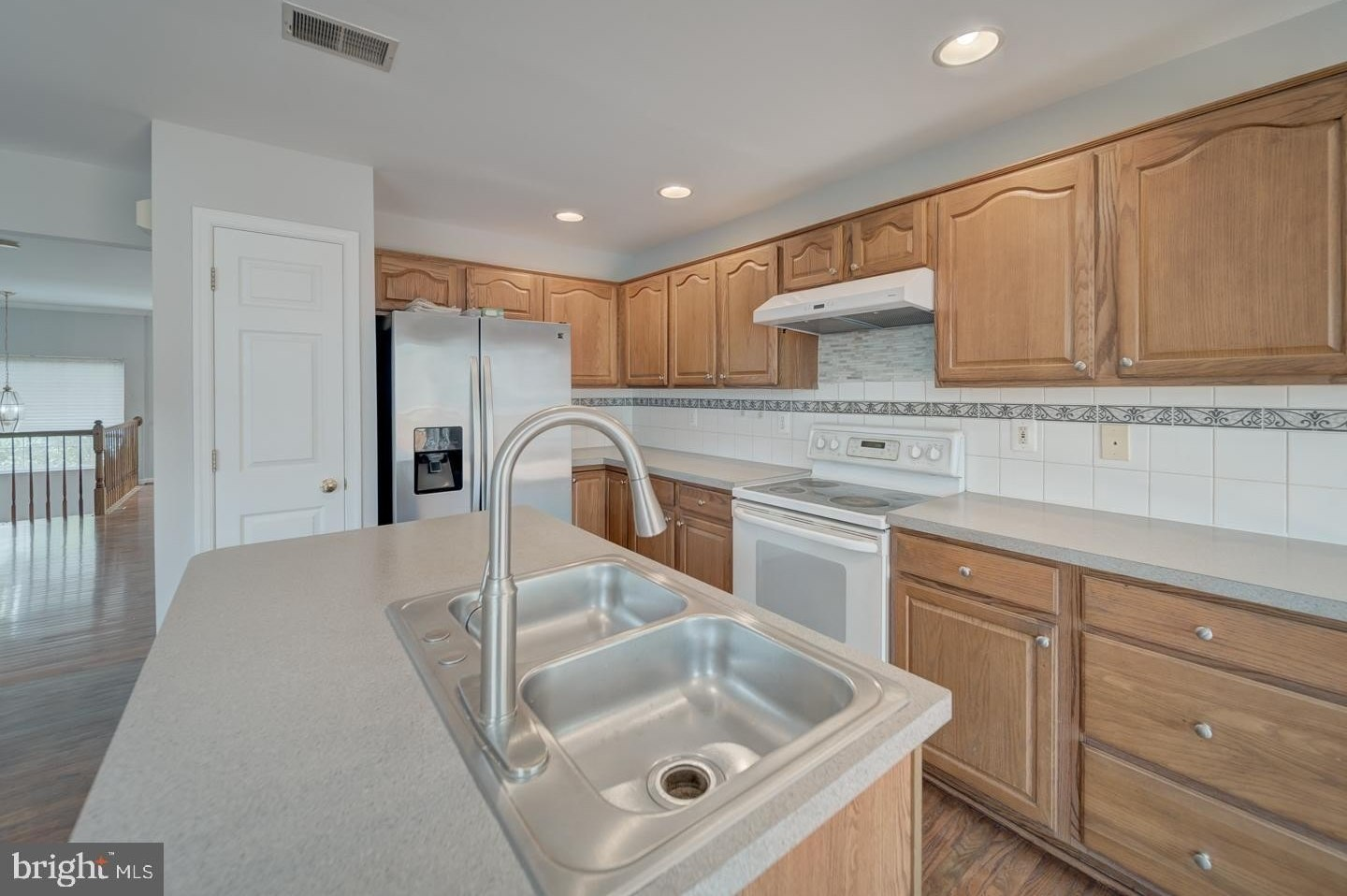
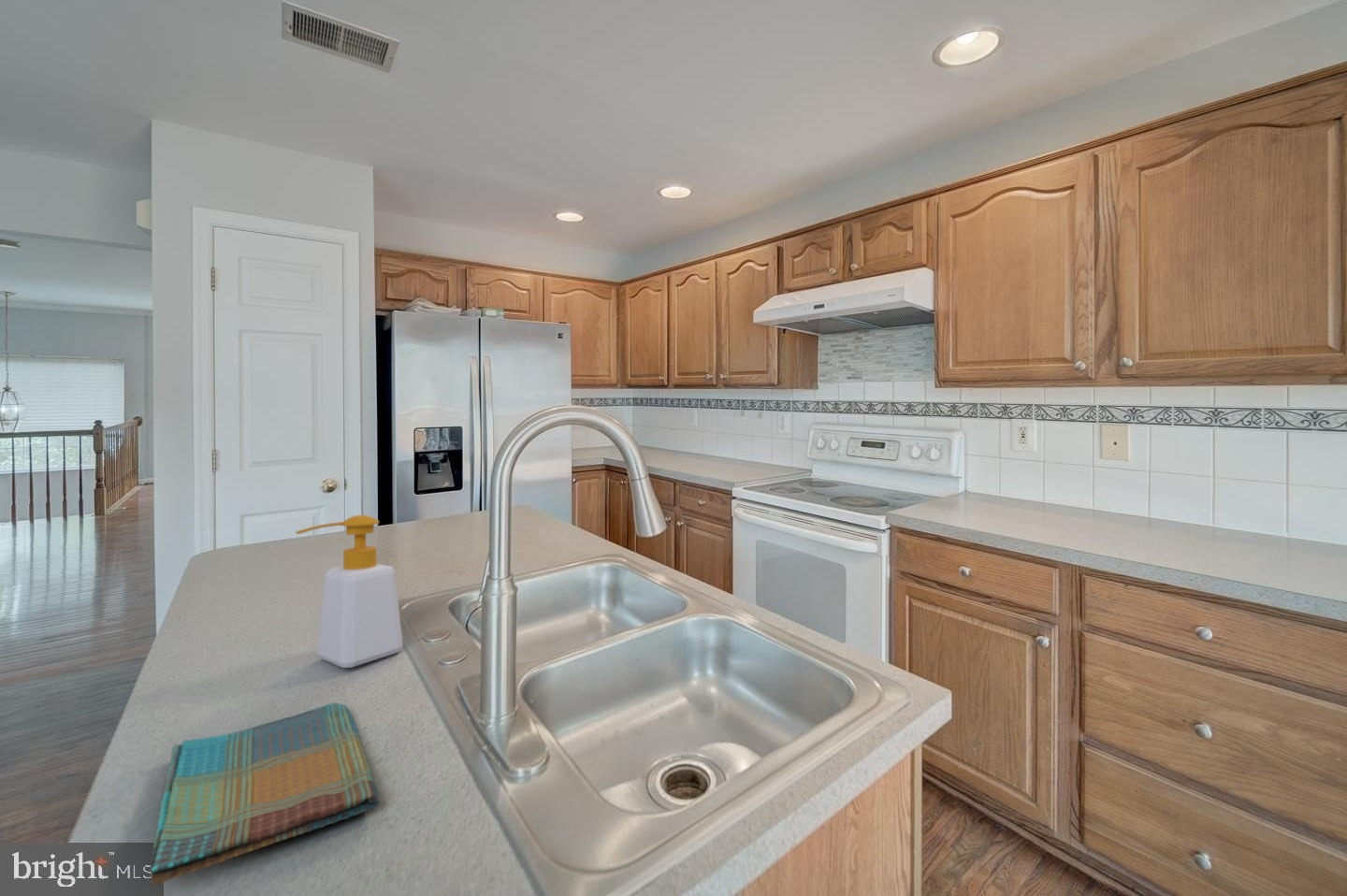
+ soap bottle [295,514,404,669]
+ dish towel [150,701,381,887]
